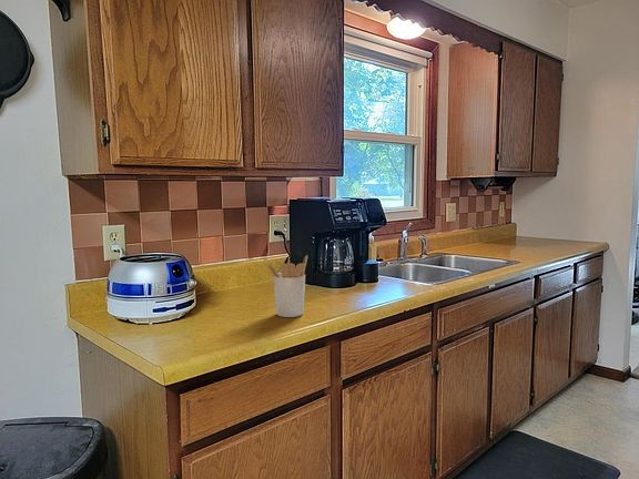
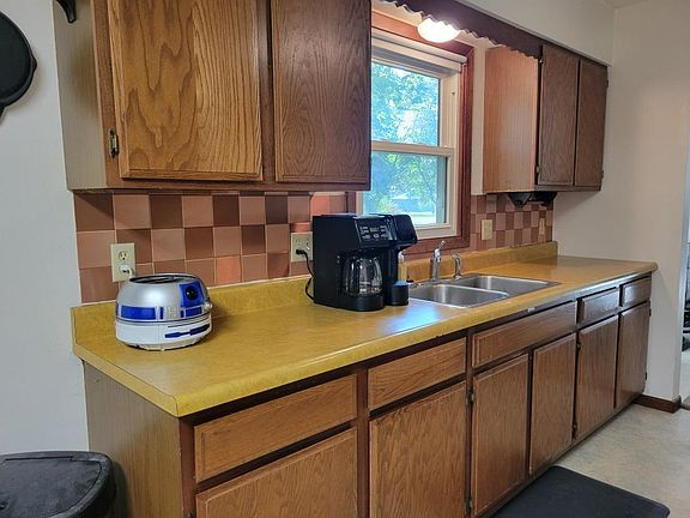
- utensil holder [266,254,308,318]
